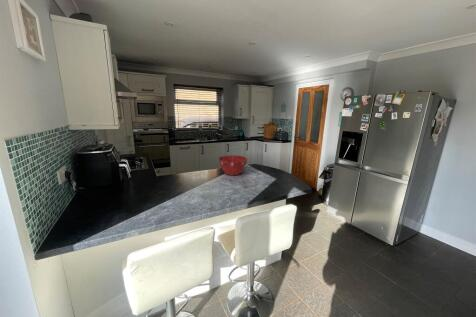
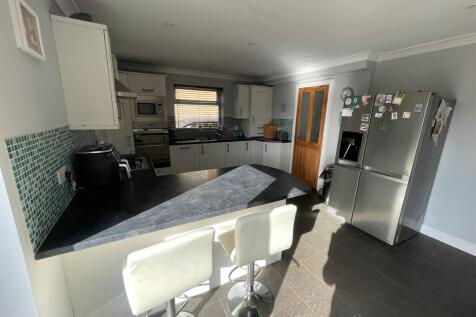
- mixing bowl [217,154,248,176]
